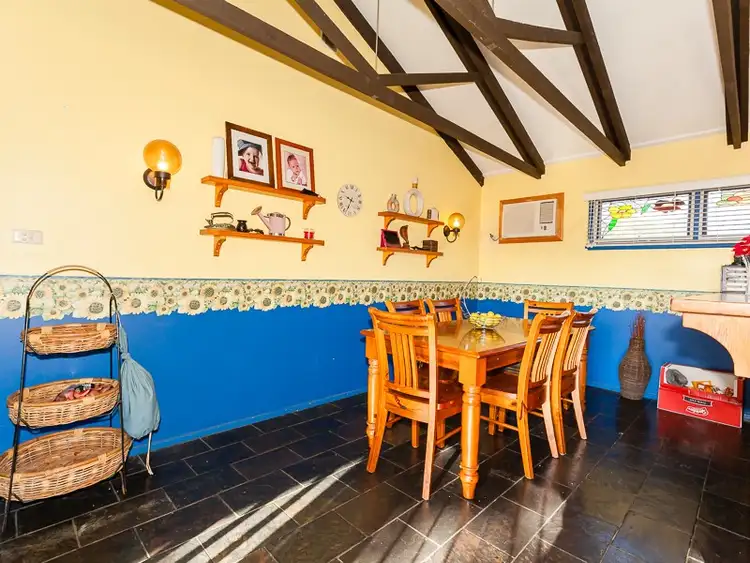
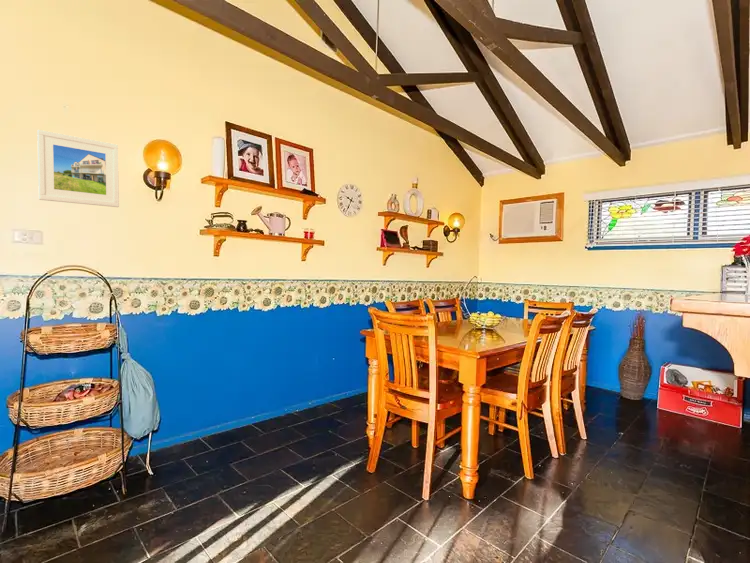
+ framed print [36,129,120,208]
